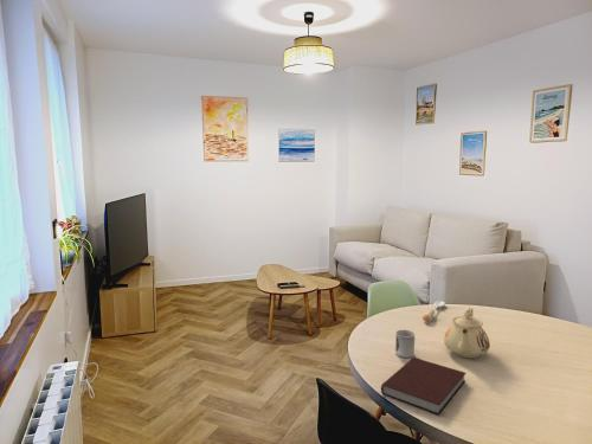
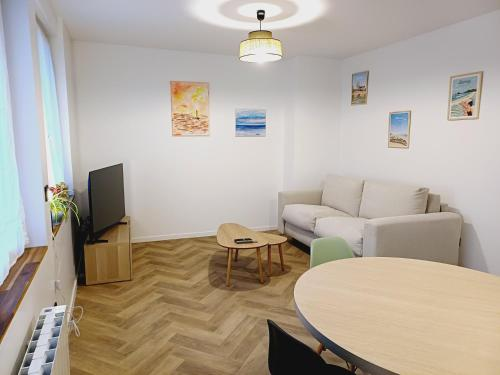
- notebook [380,356,466,416]
- spoon [422,300,446,323]
- cup [394,329,416,359]
- teapot [443,307,491,359]
